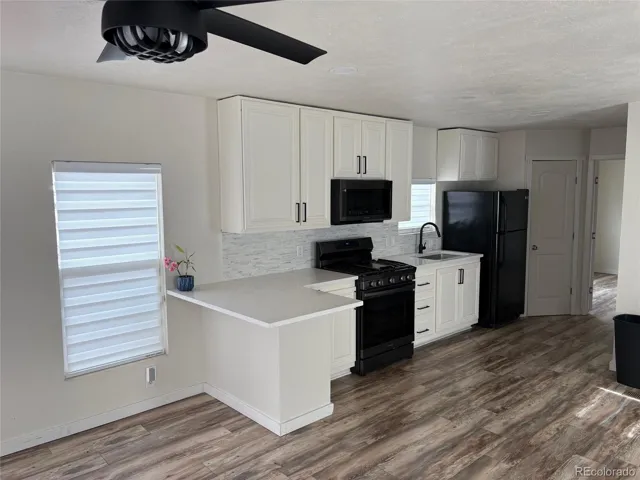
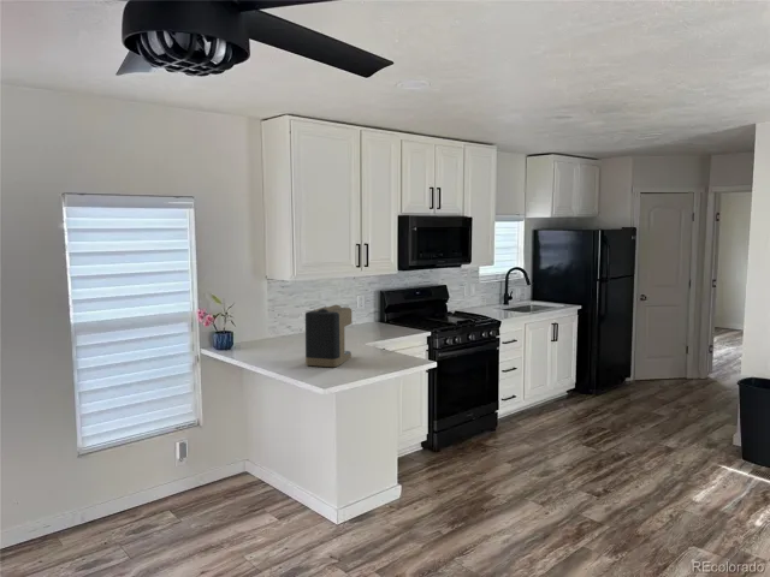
+ coffee maker [304,303,353,368]
